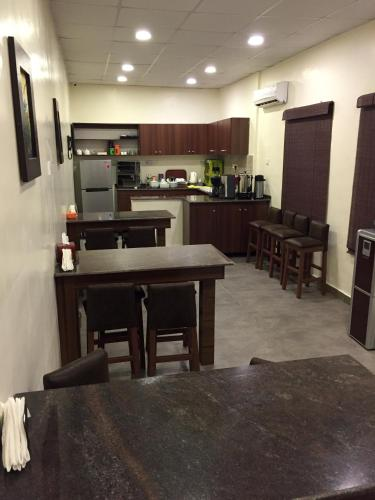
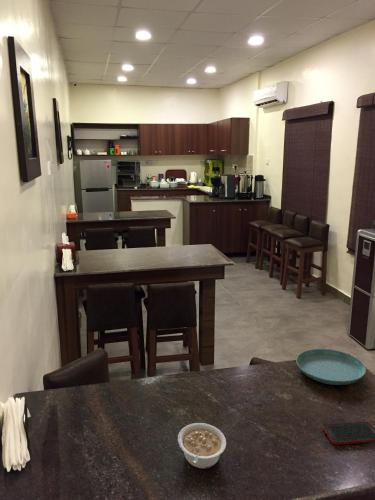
+ cell phone [321,421,375,446]
+ saucer [295,348,367,386]
+ legume [177,422,227,469]
